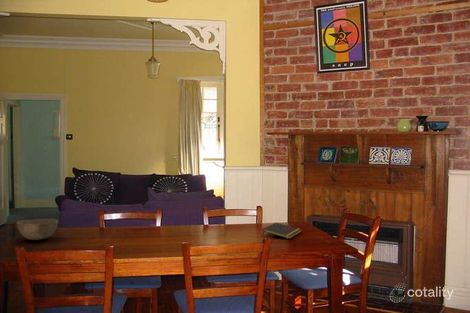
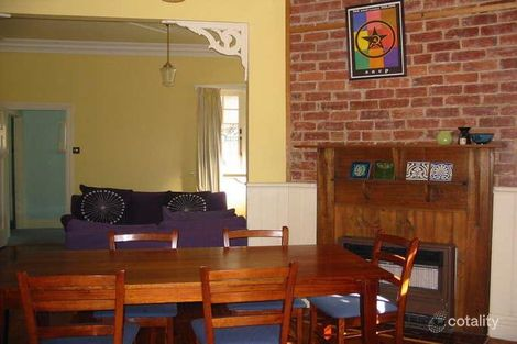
- notepad [261,222,302,240]
- bowl [16,218,59,241]
